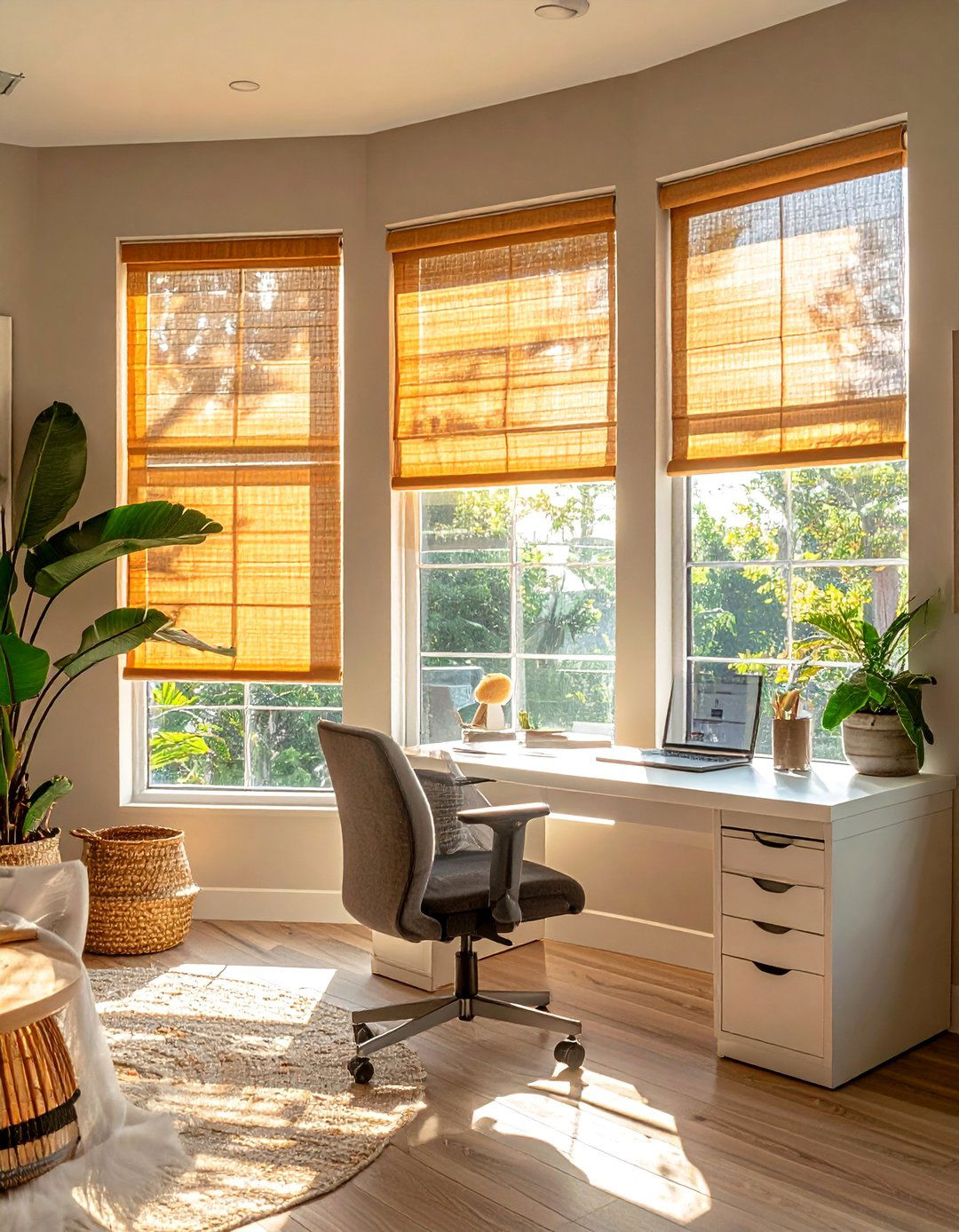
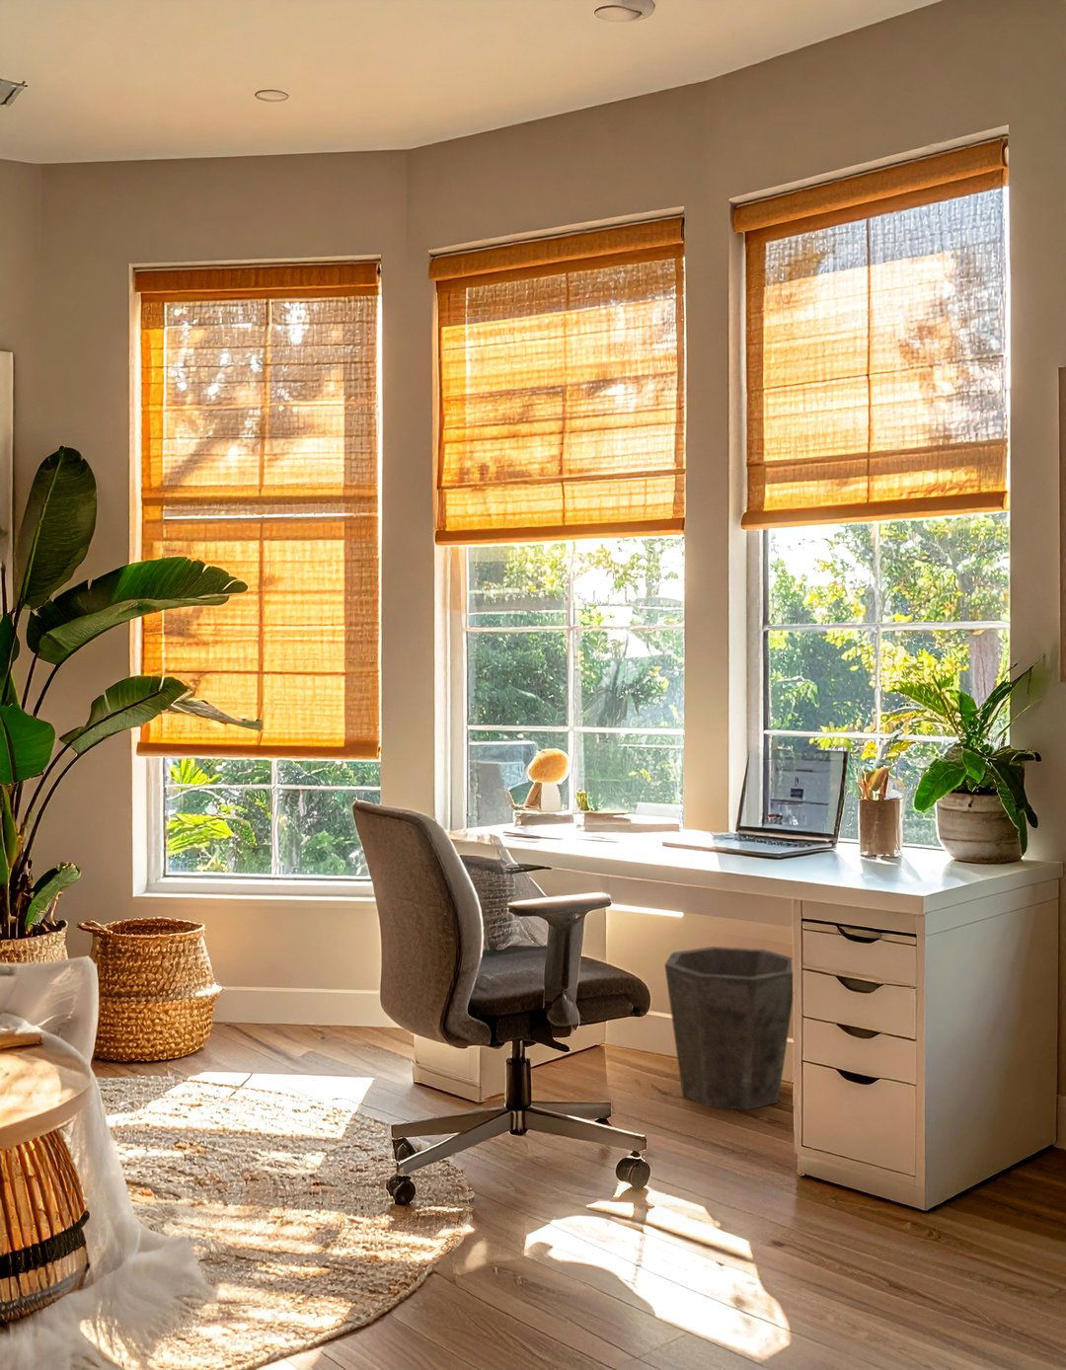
+ waste bin [664,945,794,1111]
